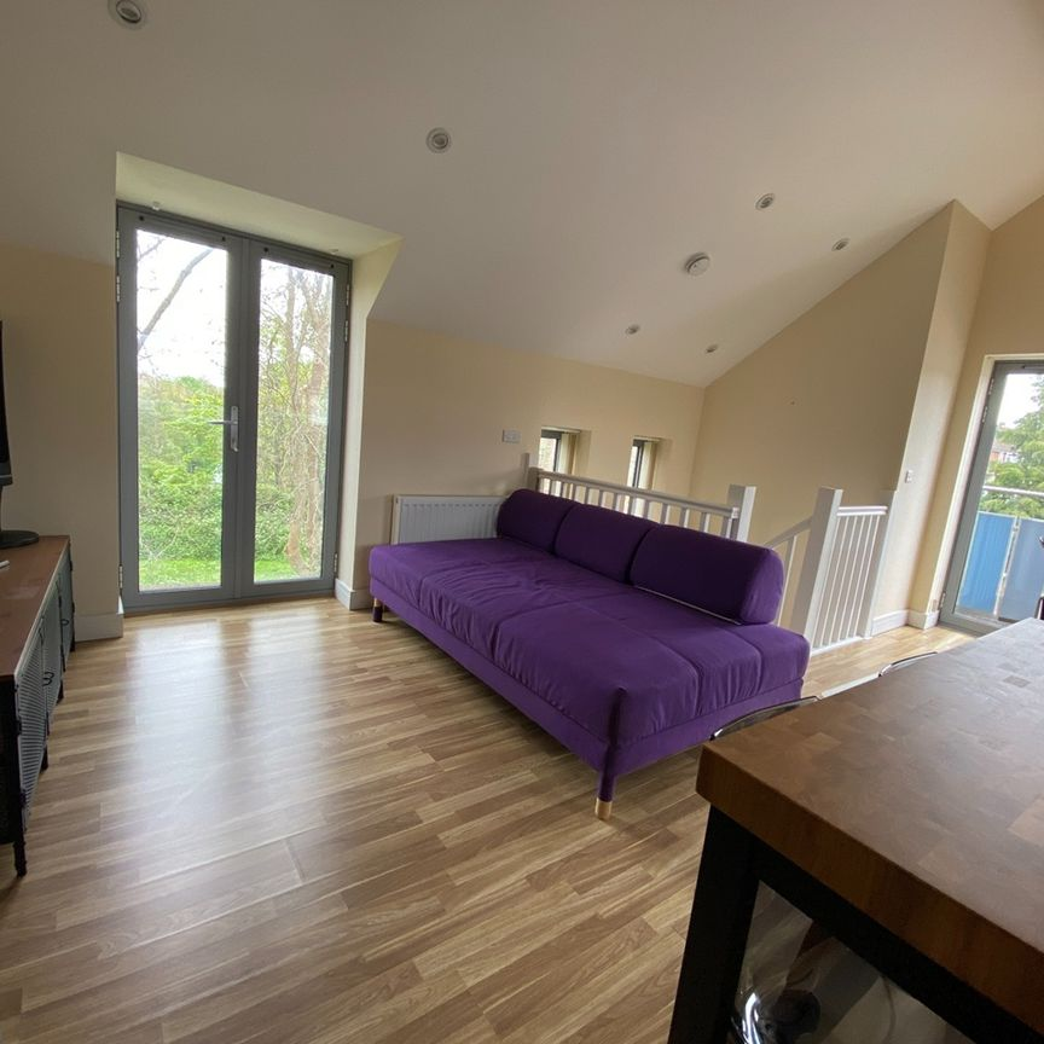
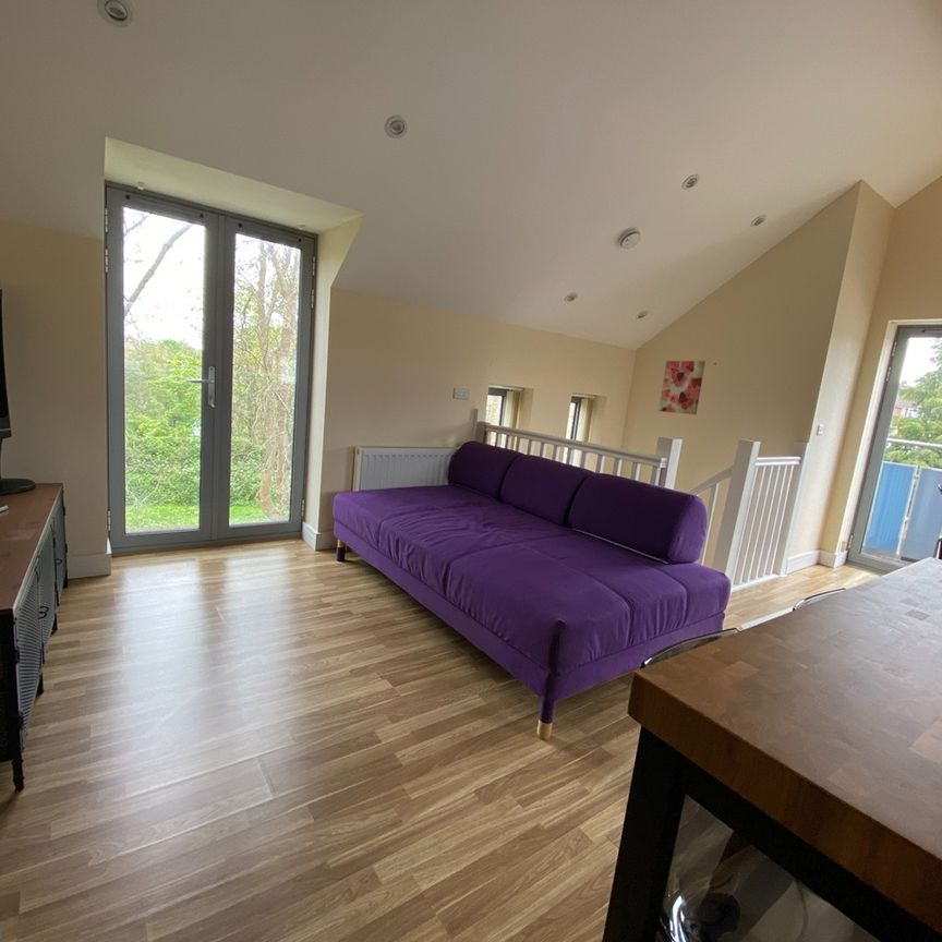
+ wall art [657,360,706,415]
